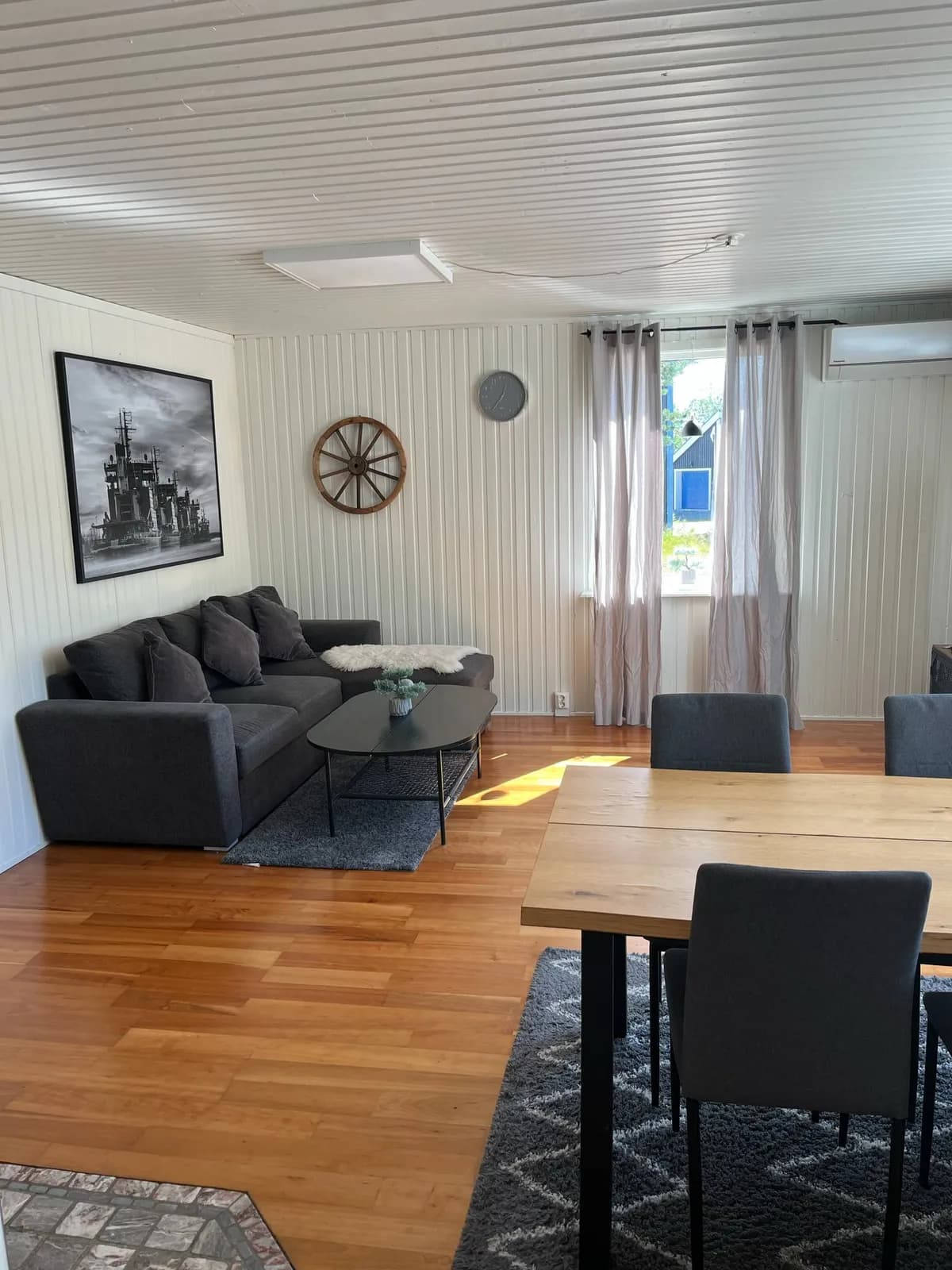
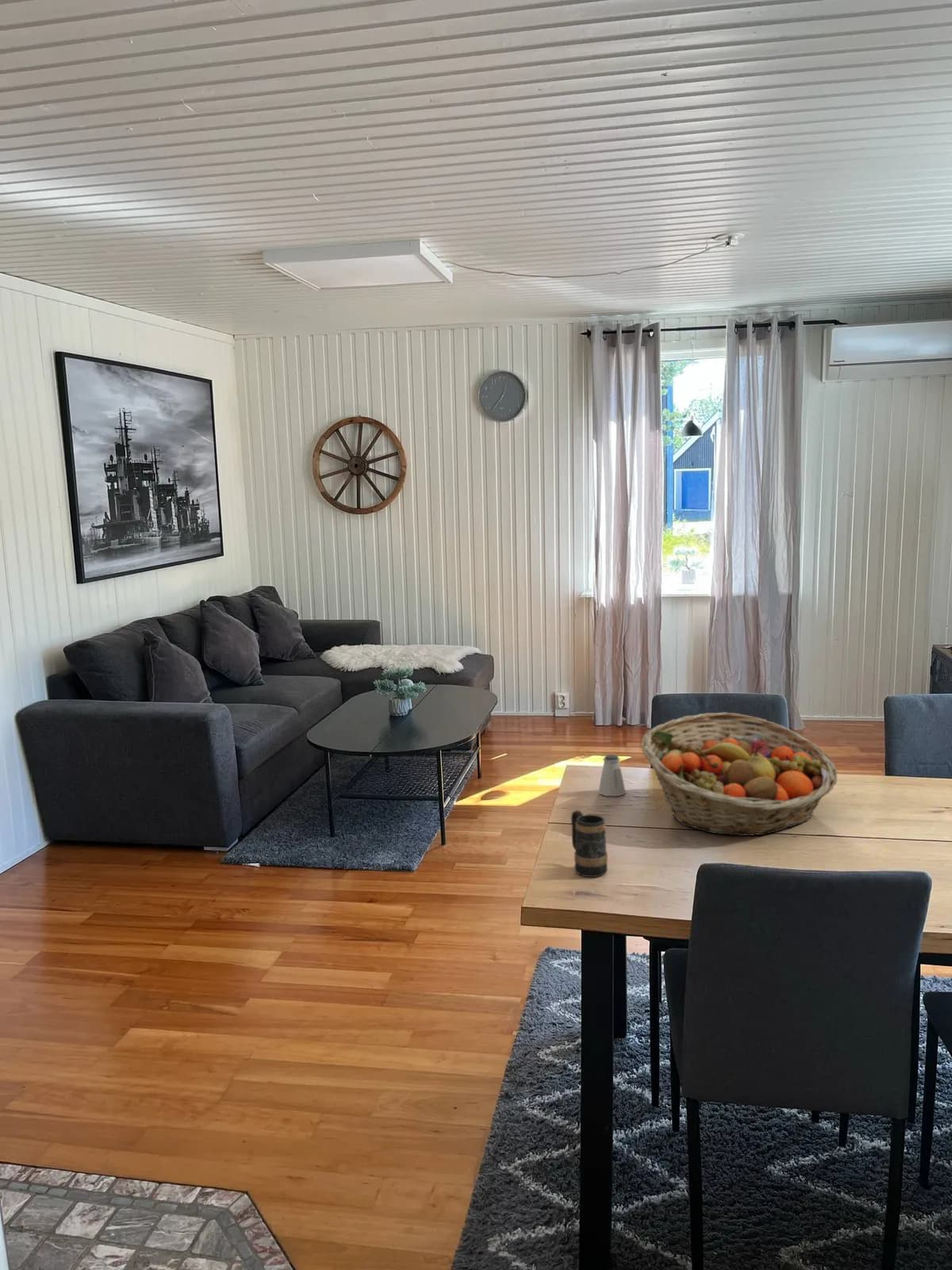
+ saltshaker [597,753,627,797]
+ mug [570,810,608,878]
+ fruit basket [640,712,838,837]
